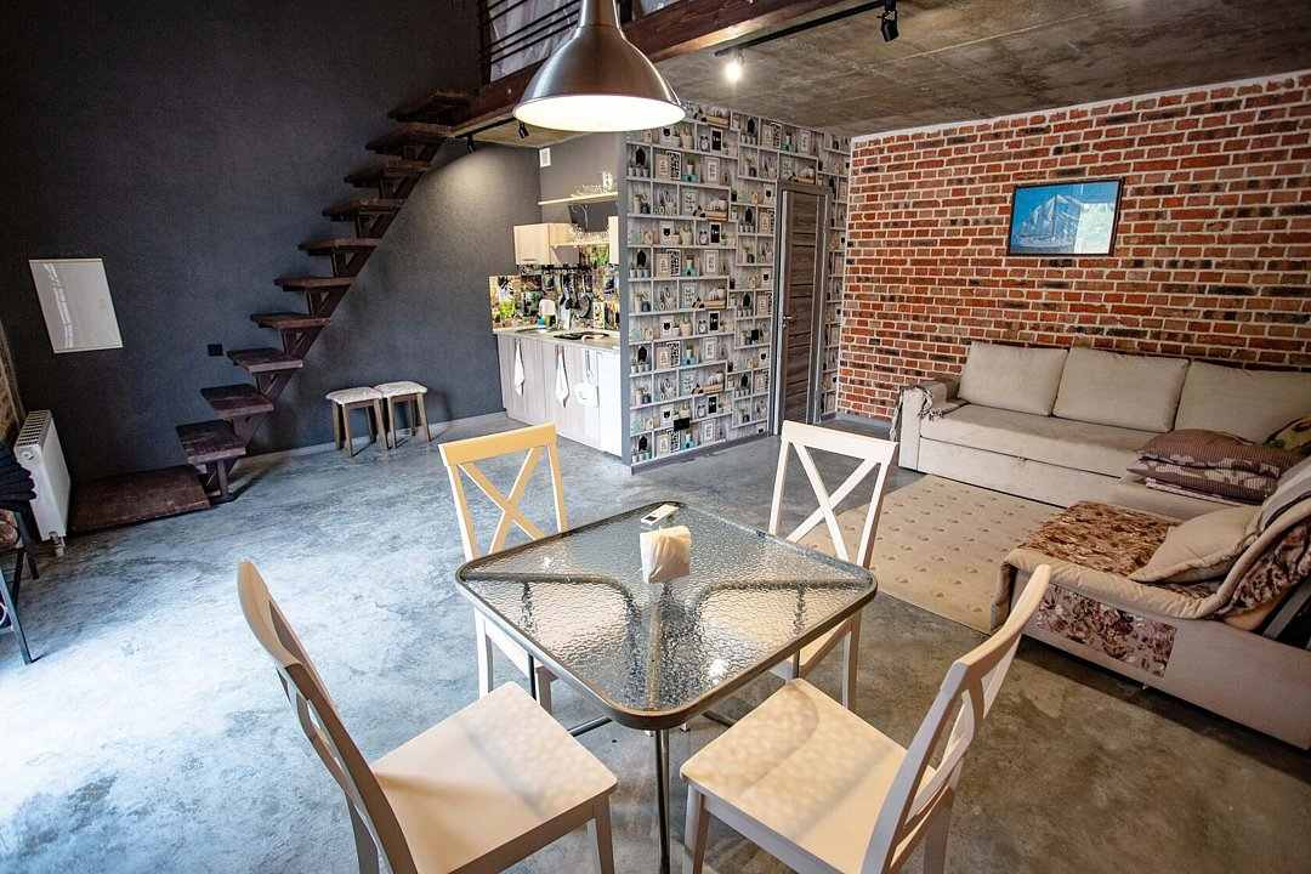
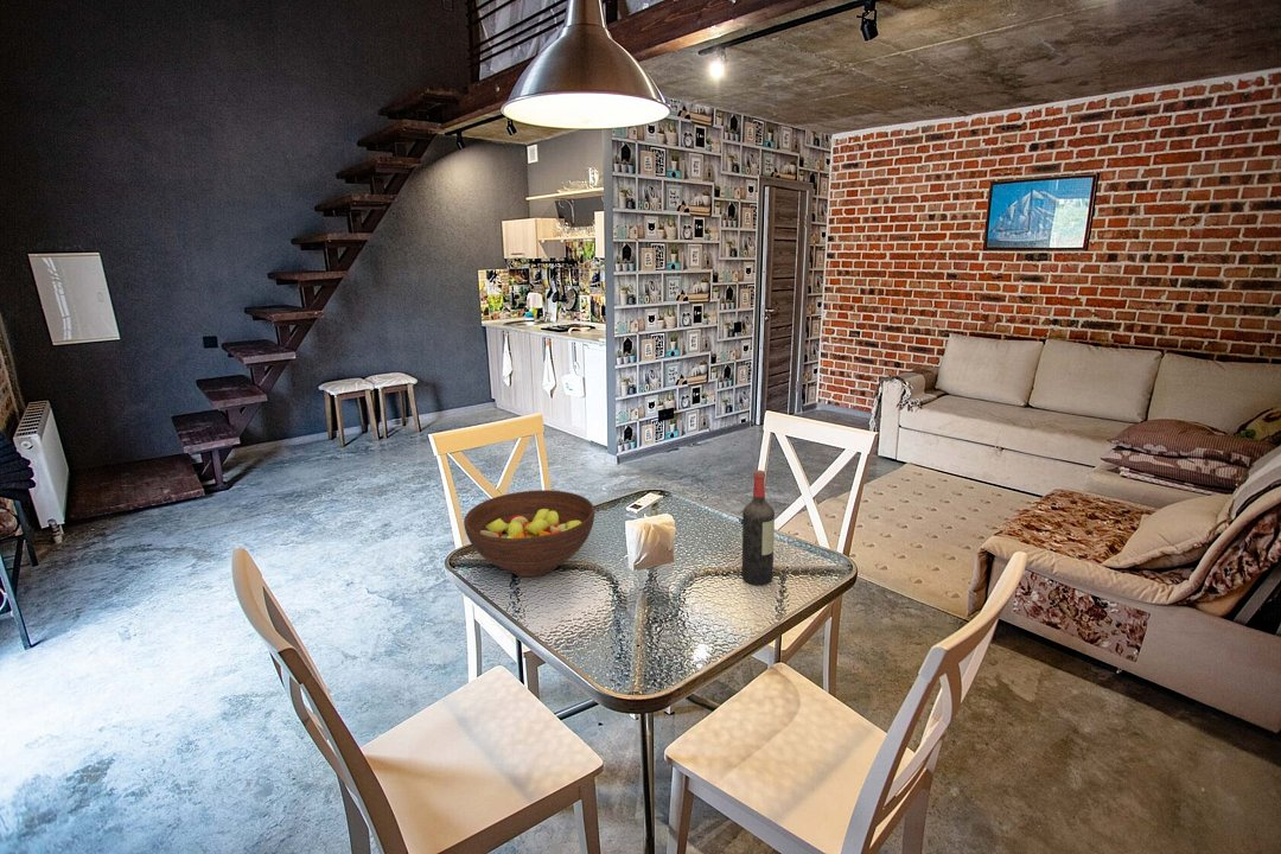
+ wine bottle [741,470,776,586]
+ fruit bowl [463,489,595,578]
